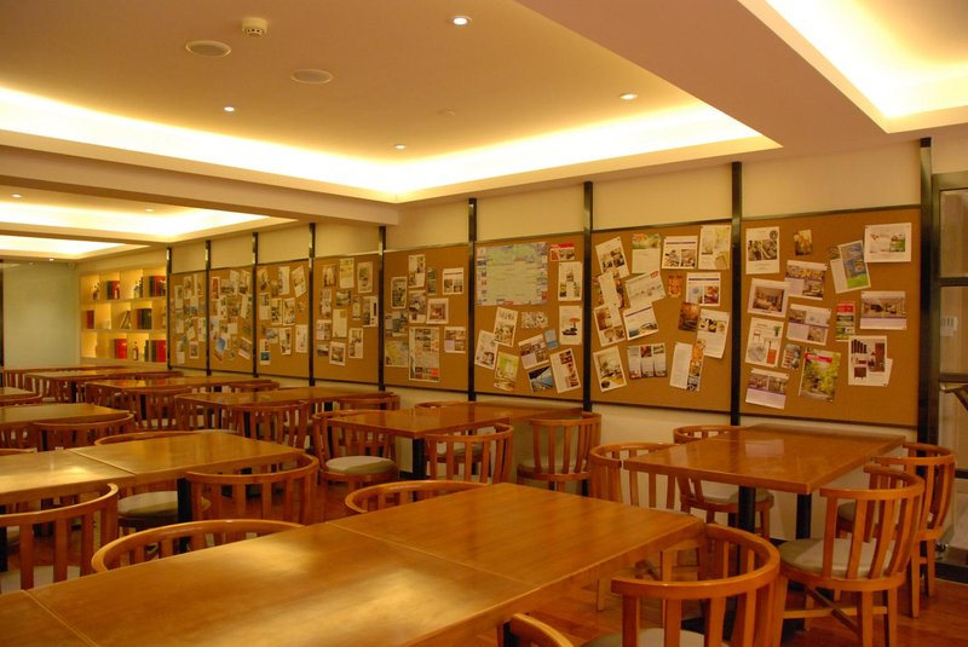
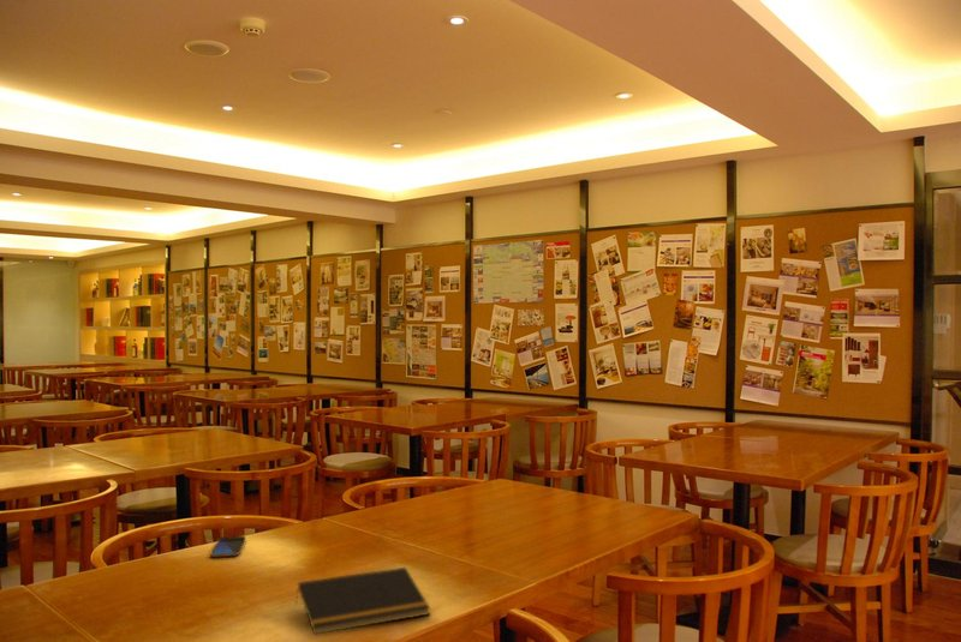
+ notepad [294,566,431,636]
+ smartphone [209,535,246,558]
